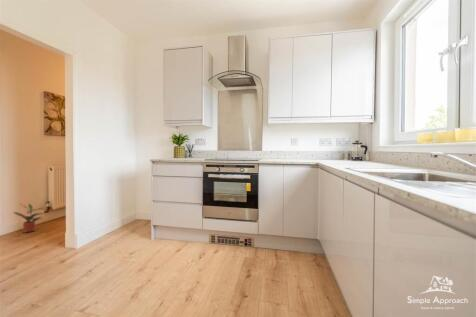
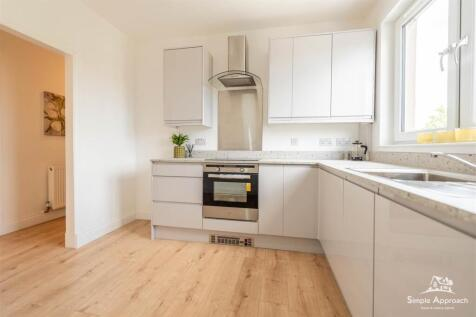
- potted plant [12,202,44,234]
